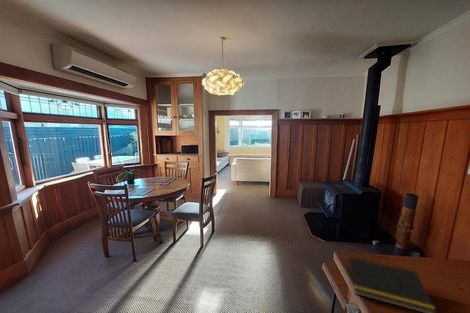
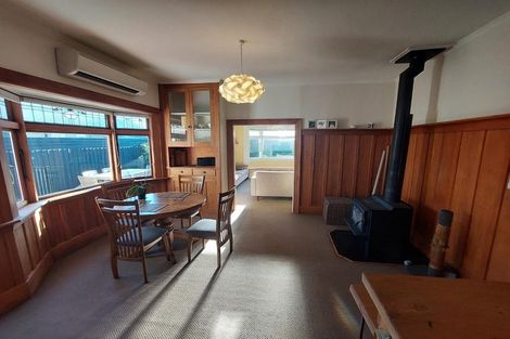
- notepad [346,256,438,313]
